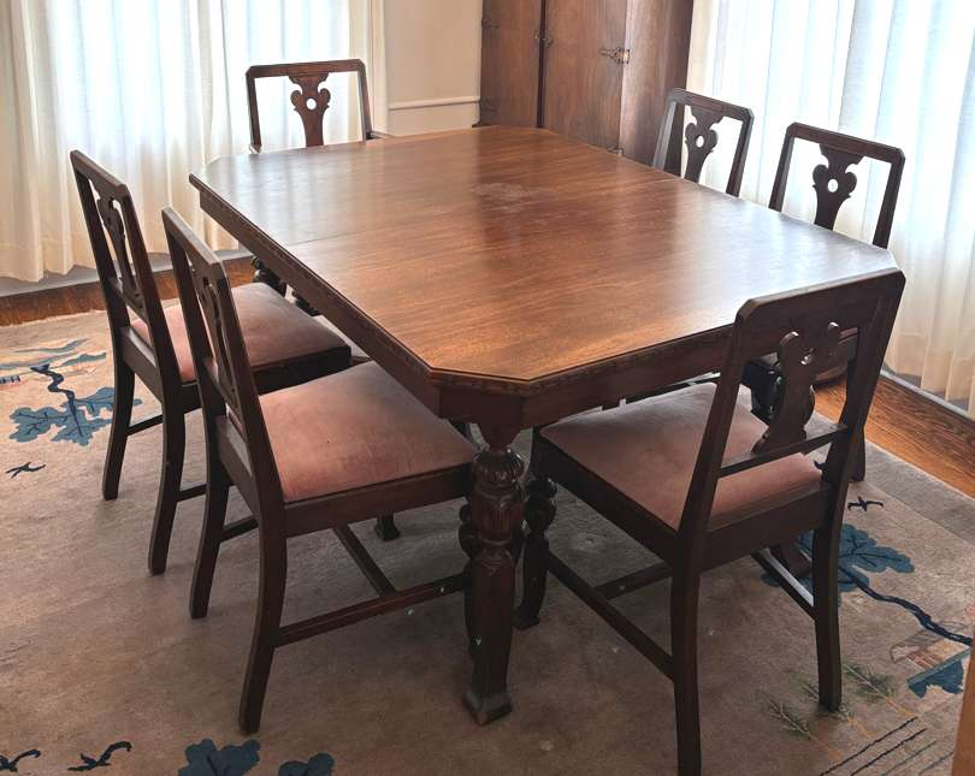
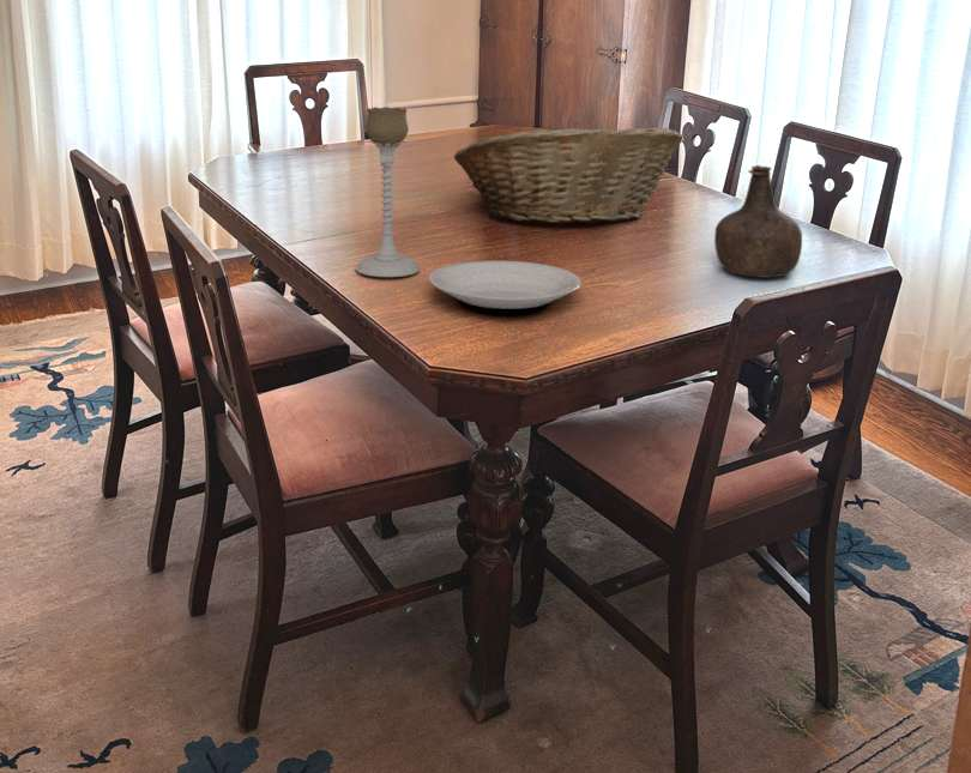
+ fruit basket [453,126,684,225]
+ plate [428,260,583,315]
+ bottle [713,164,803,278]
+ candle holder [354,105,421,278]
